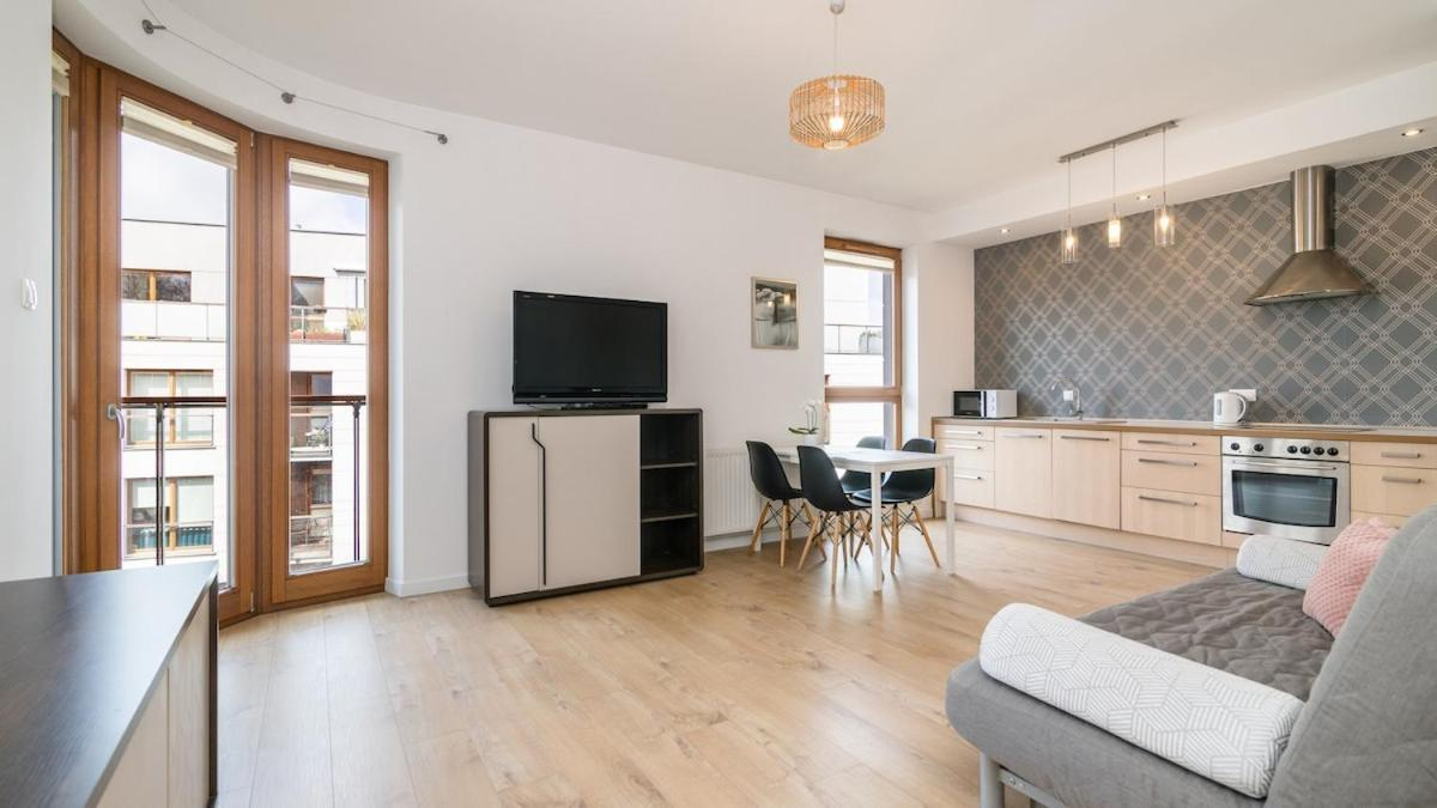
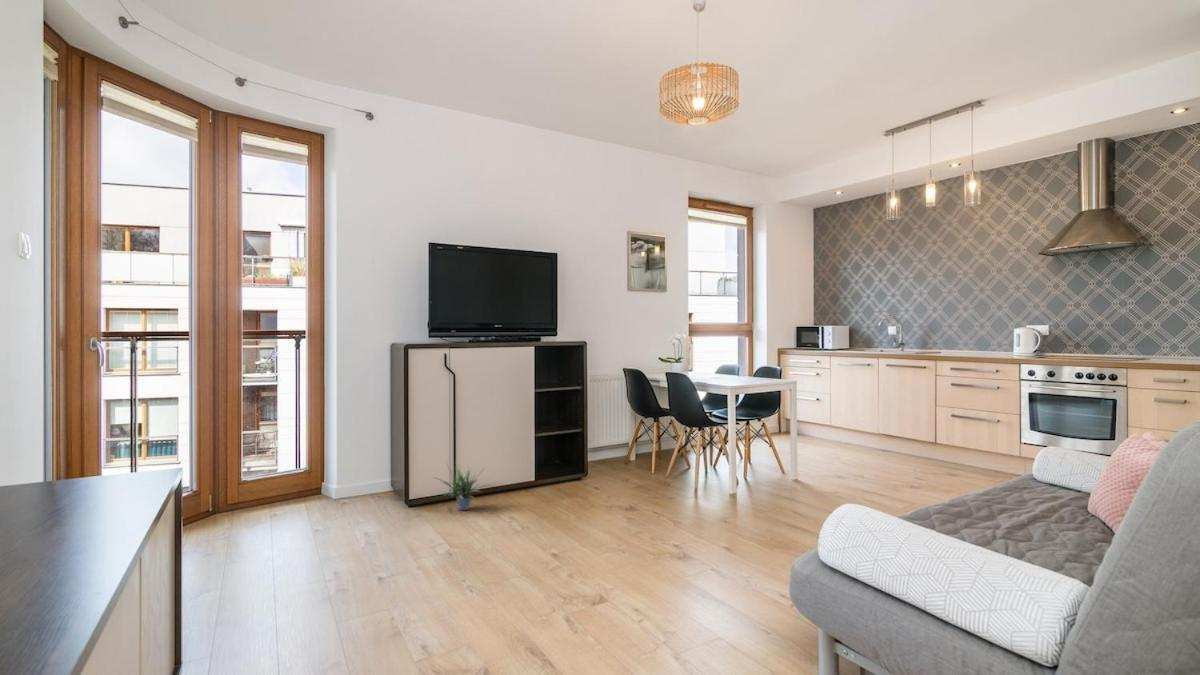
+ potted plant [432,462,493,511]
